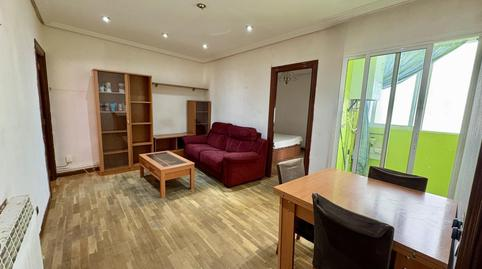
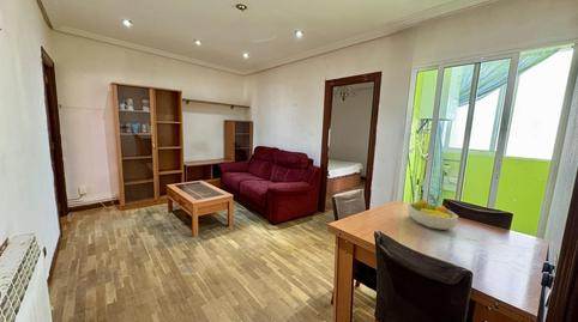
+ fruit bowl [407,198,459,231]
